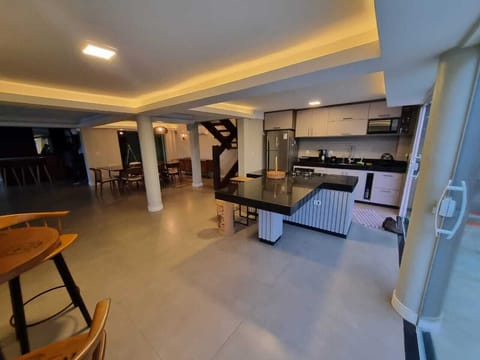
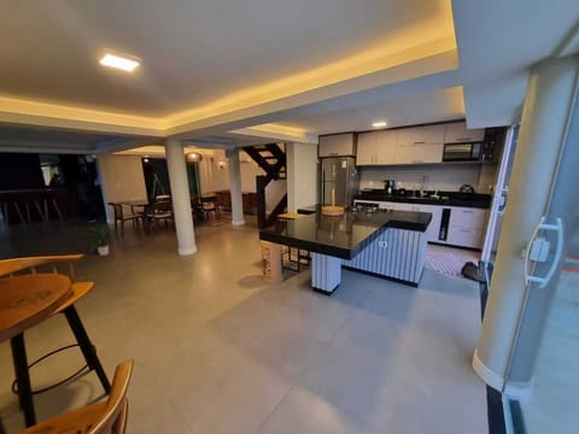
+ indoor plant [86,224,117,257]
